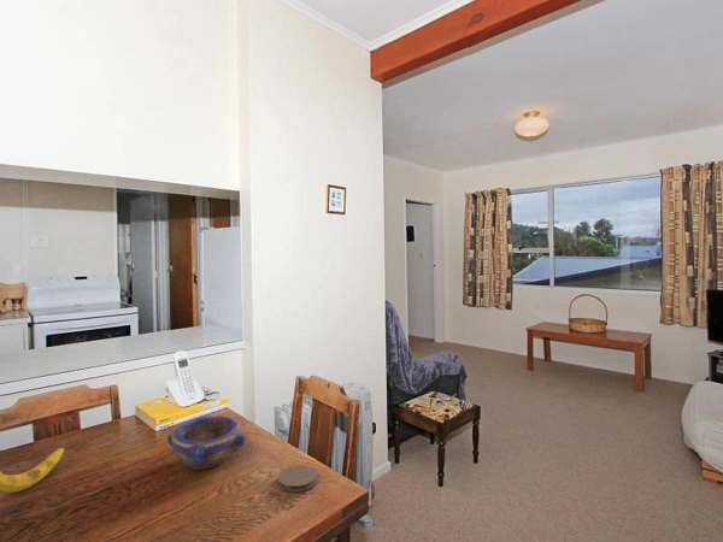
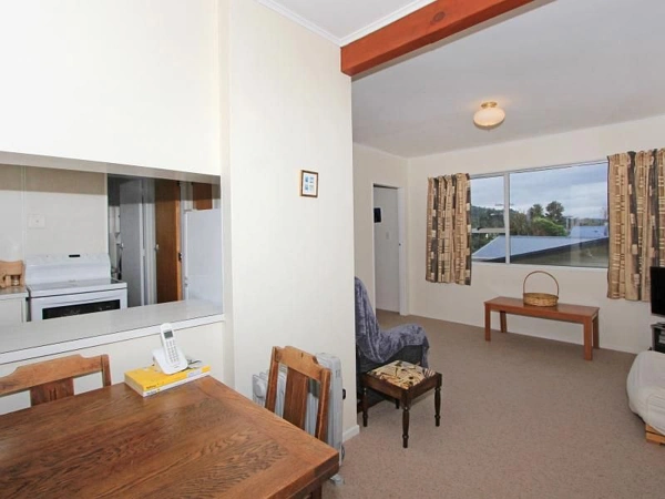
- bowl [166,414,247,470]
- coaster [277,464,319,493]
- banana [0,446,65,494]
